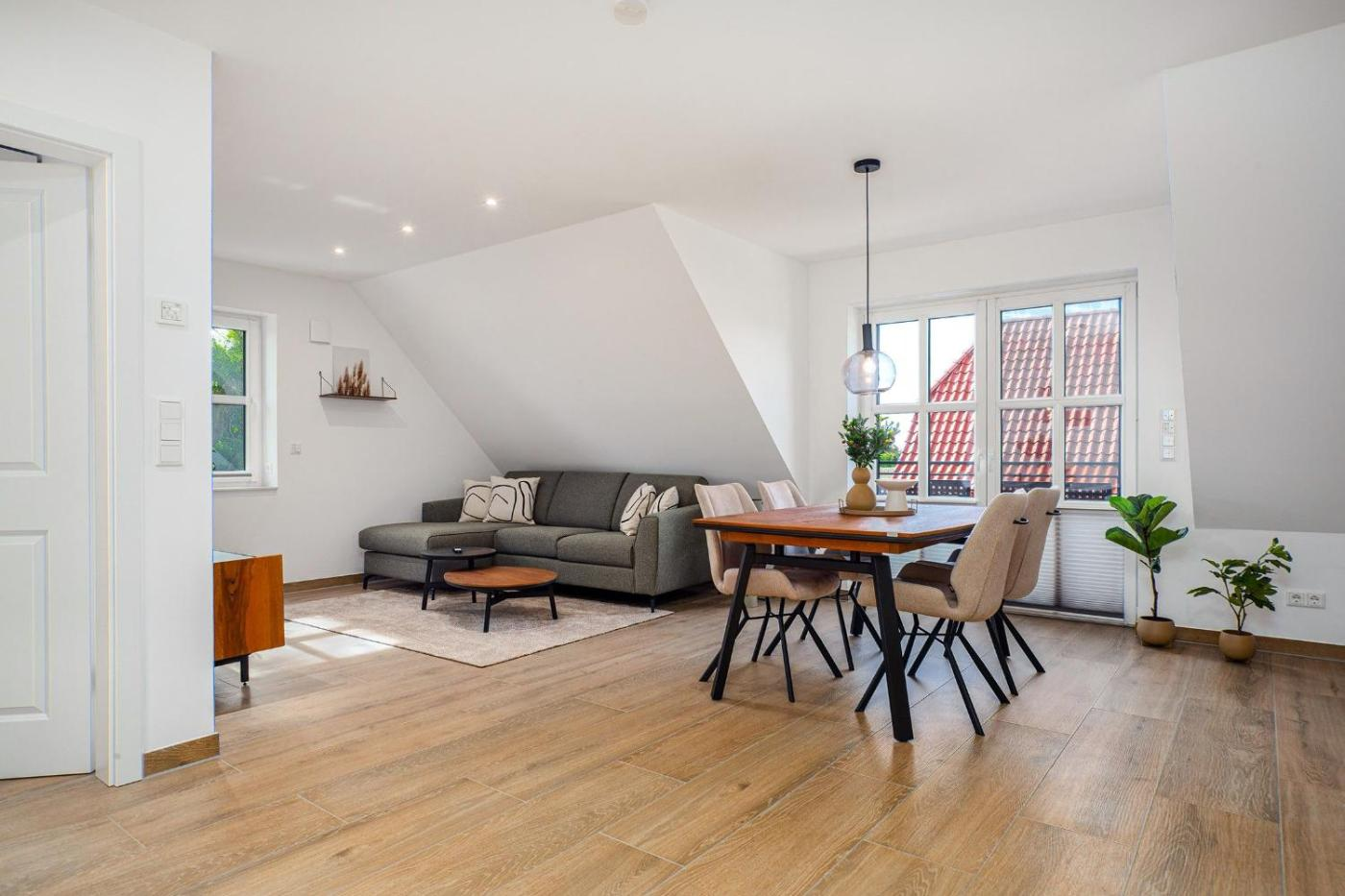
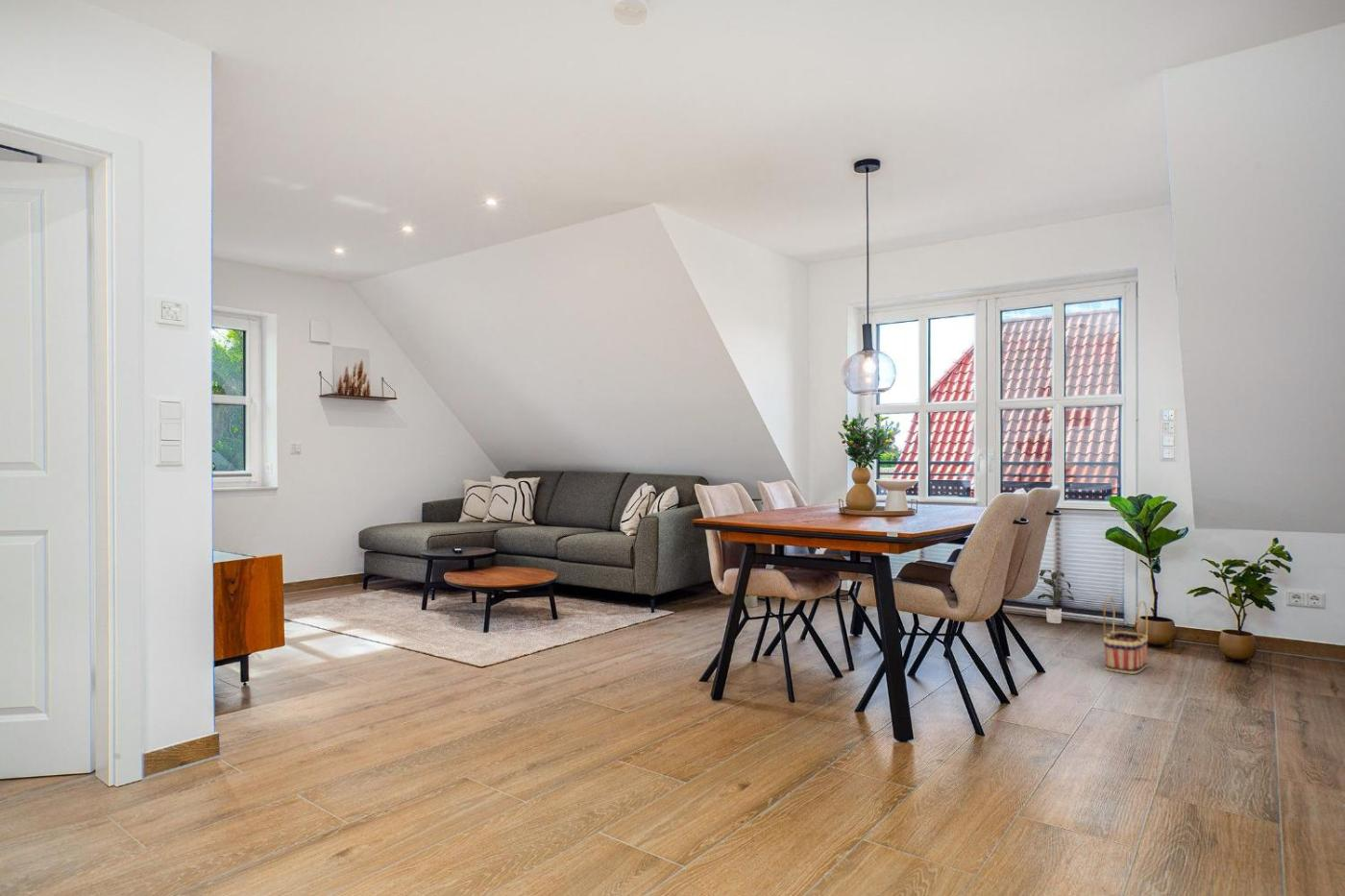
+ basket [1103,596,1149,675]
+ potted plant [1037,569,1075,624]
